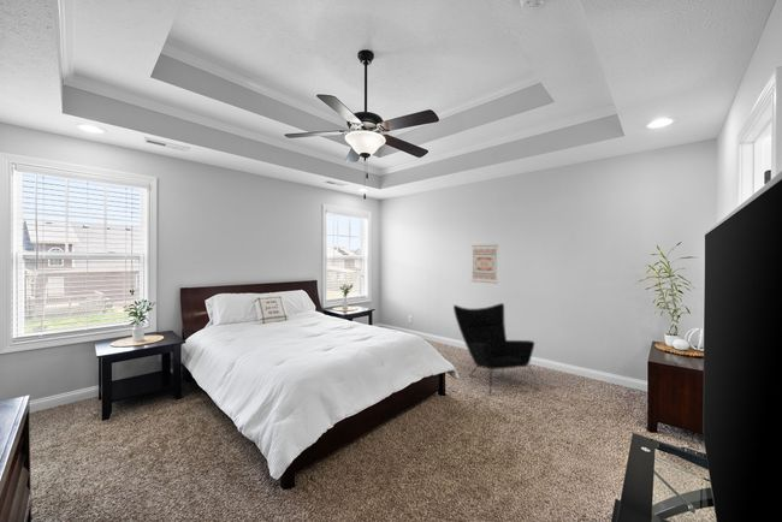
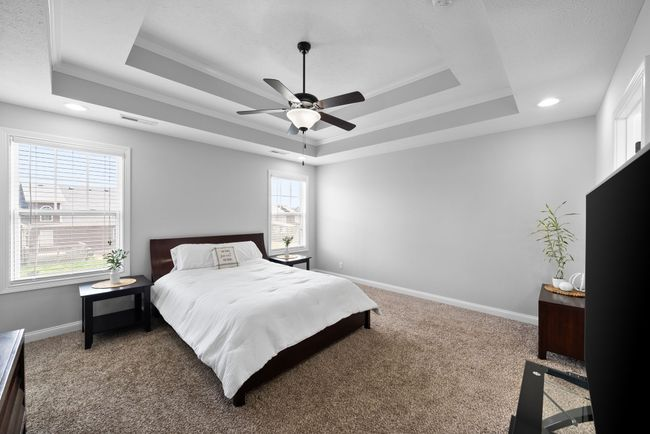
- wall art [469,244,499,285]
- armchair [452,302,540,397]
